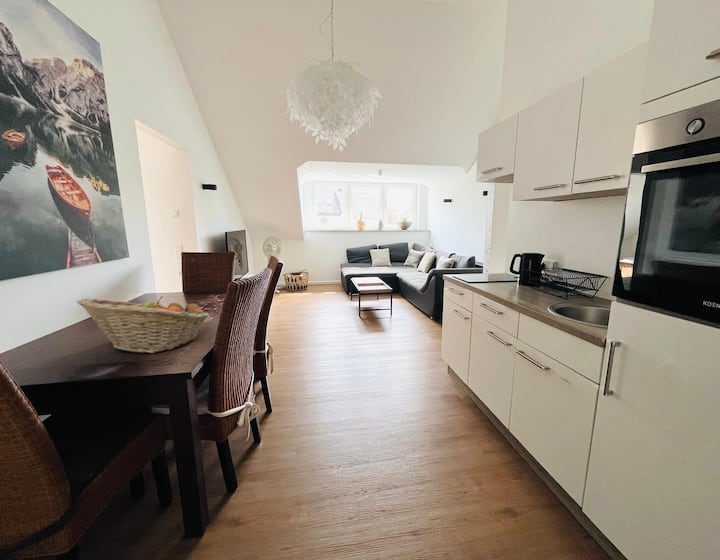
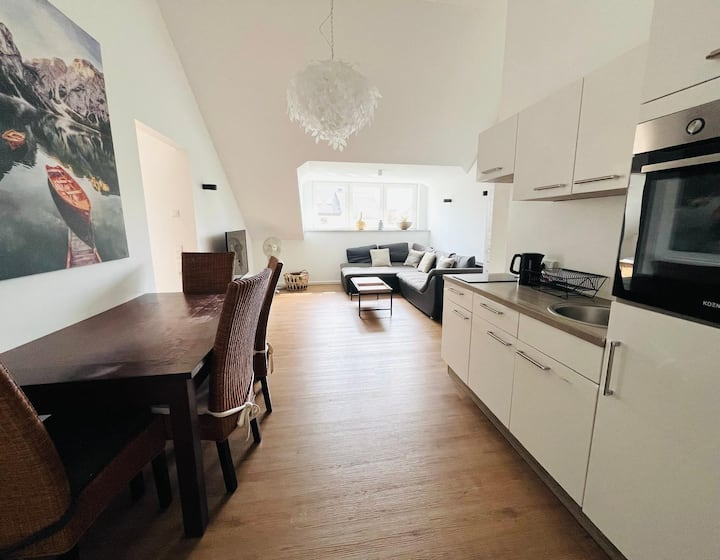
- fruit basket [76,295,210,354]
